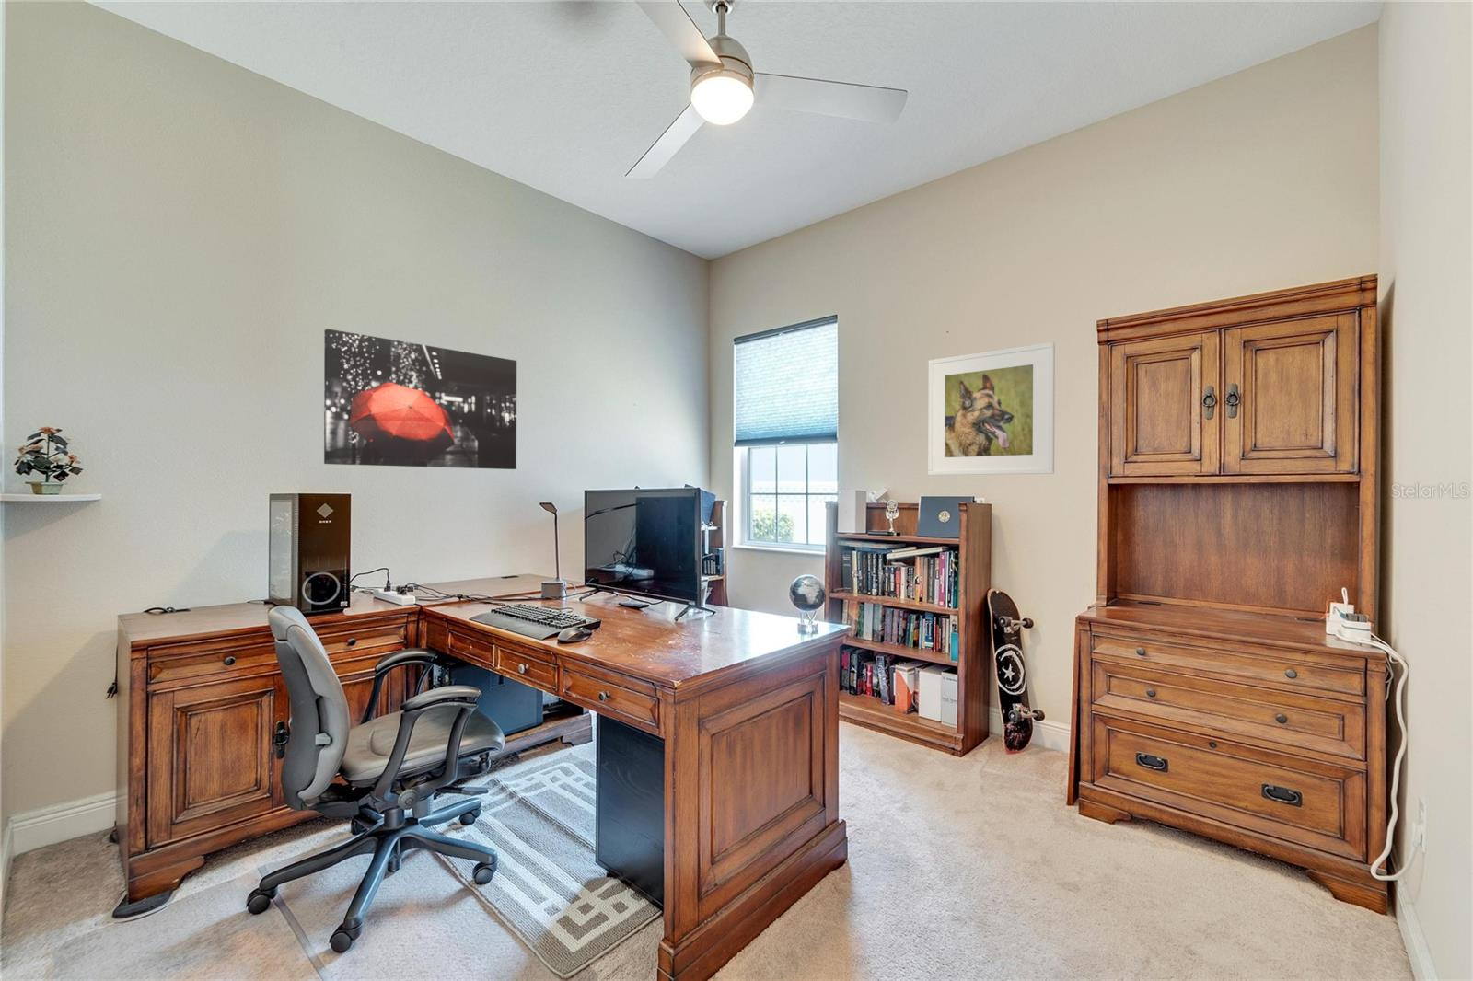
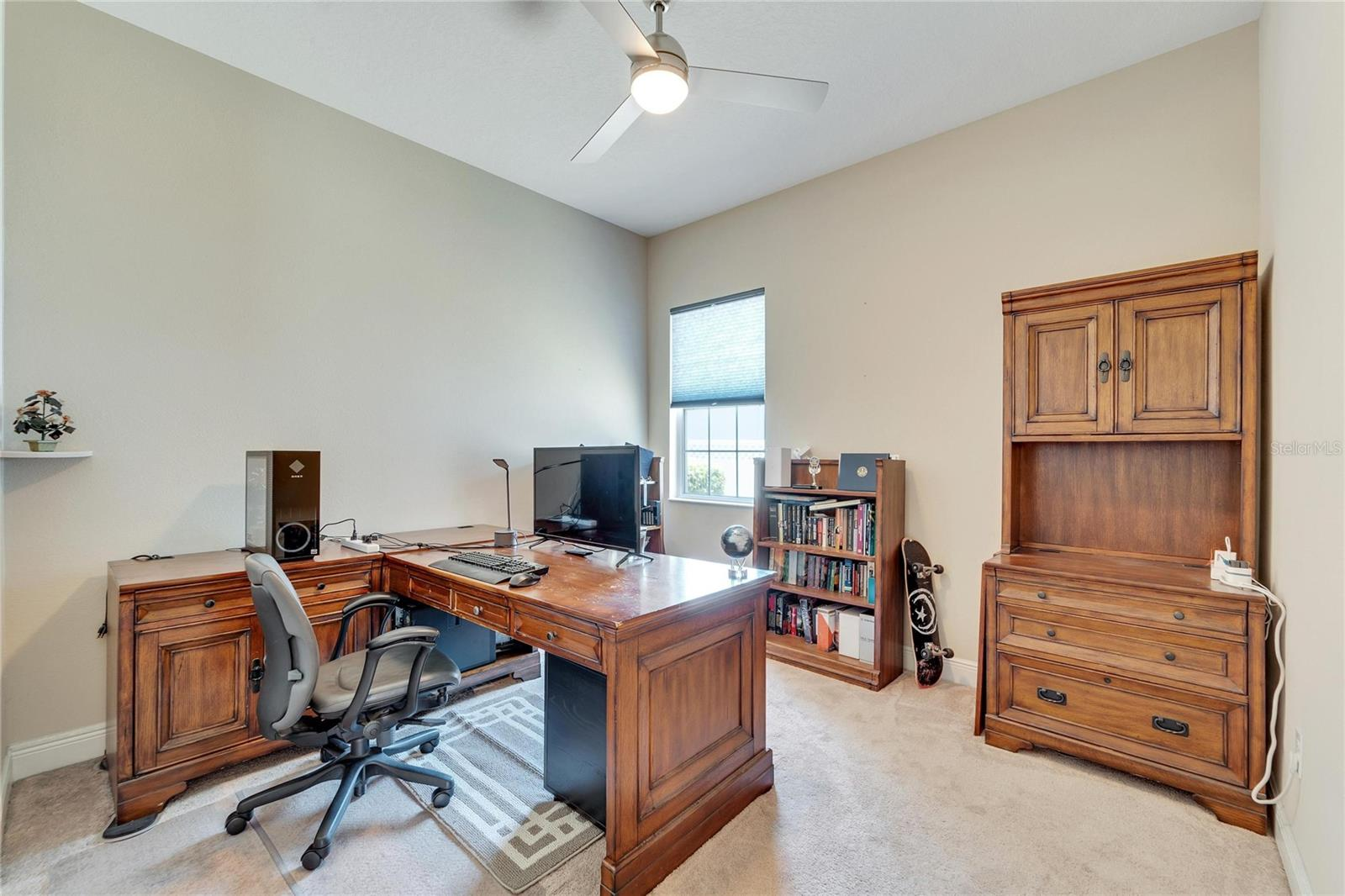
- wall art [323,327,517,471]
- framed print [928,342,1056,476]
